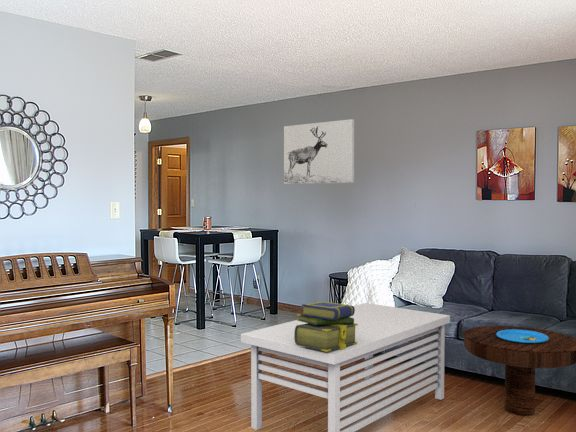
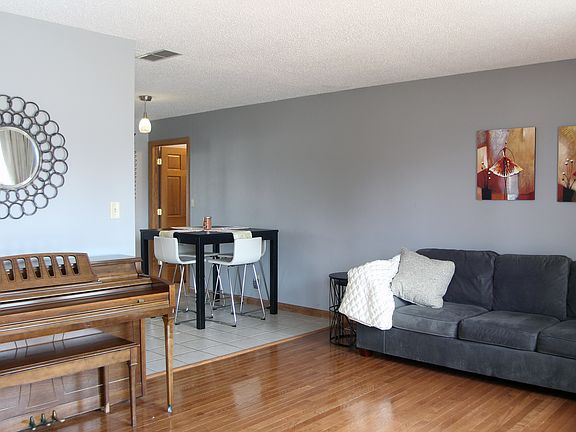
- wall art [283,118,355,185]
- coffee table [240,302,451,432]
- side table [463,325,576,417]
- stack of books [294,301,358,352]
